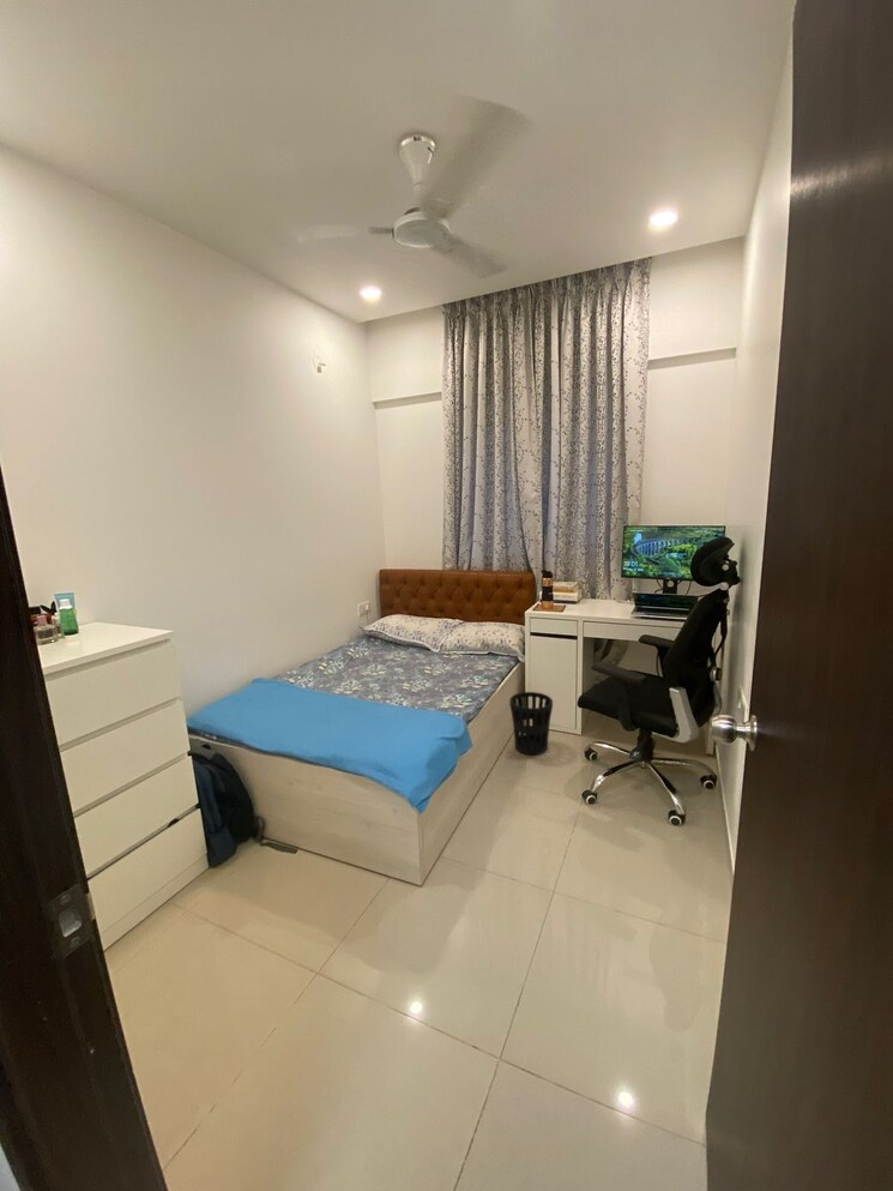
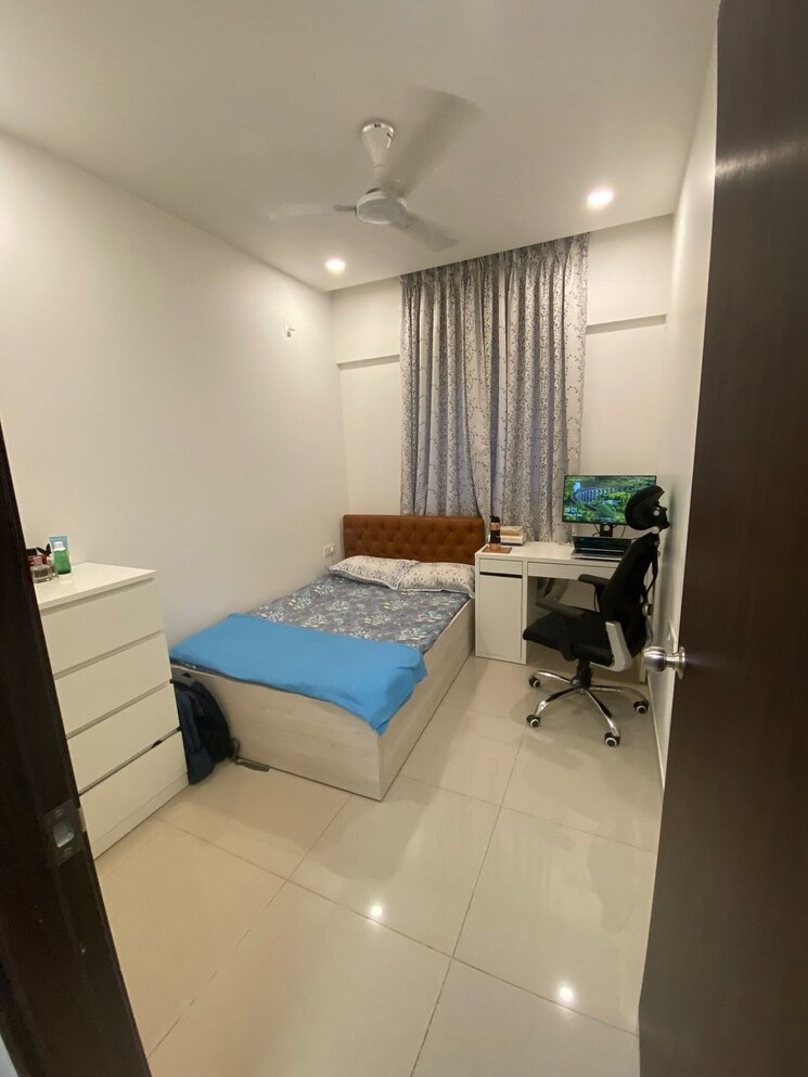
- wastebasket [508,691,554,756]
